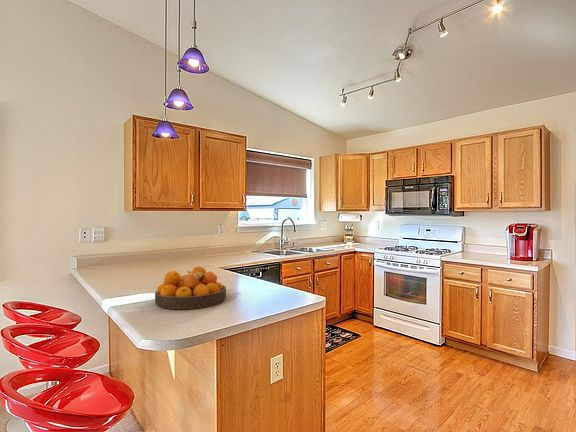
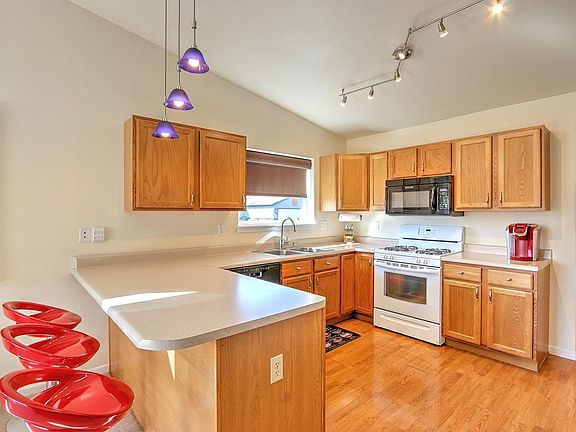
- fruit bowl [154,266,227,310]
